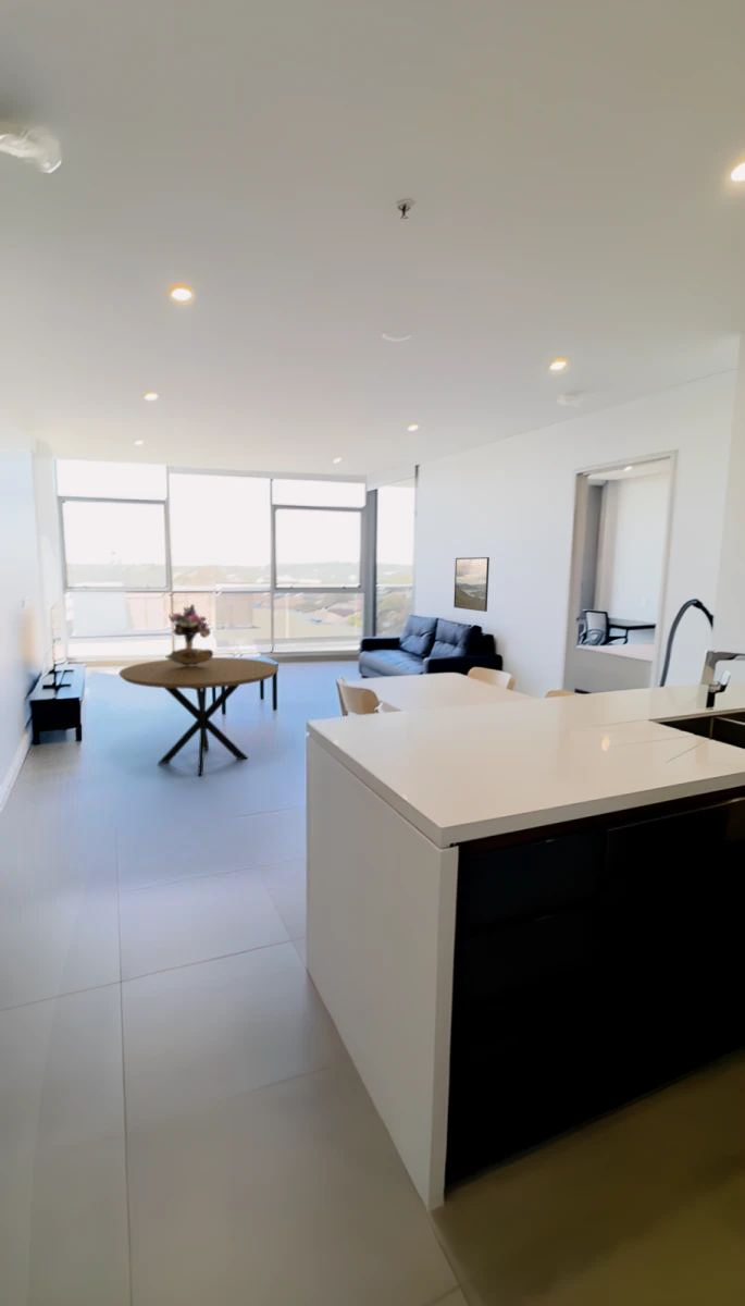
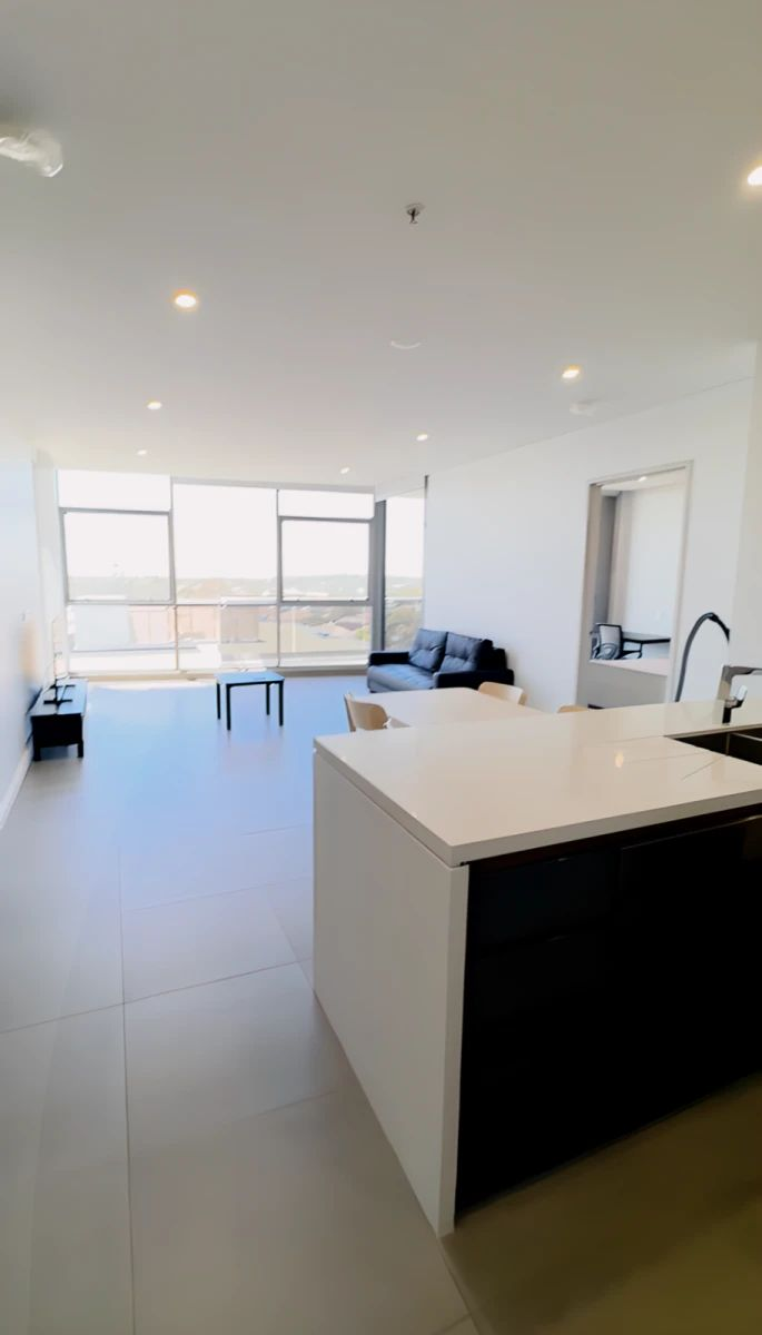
- bouquet [165,603,214,666]
- dining table [119,656,280,776]
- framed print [452,556,491,613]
